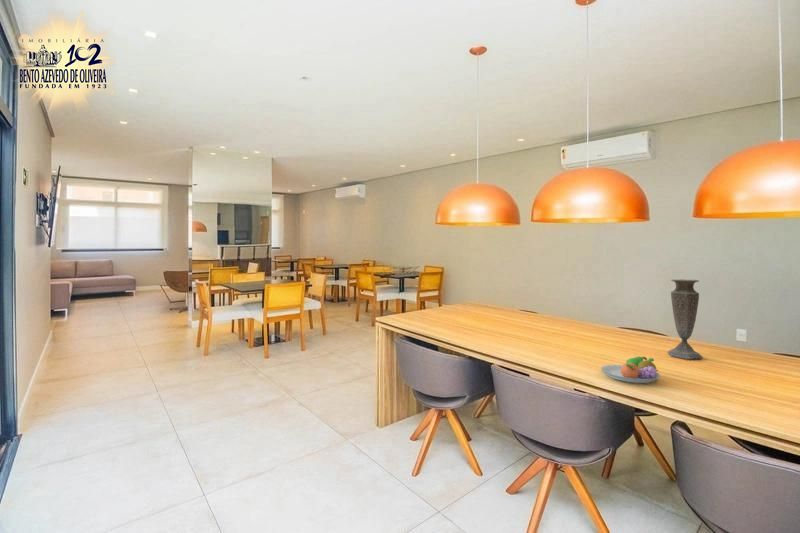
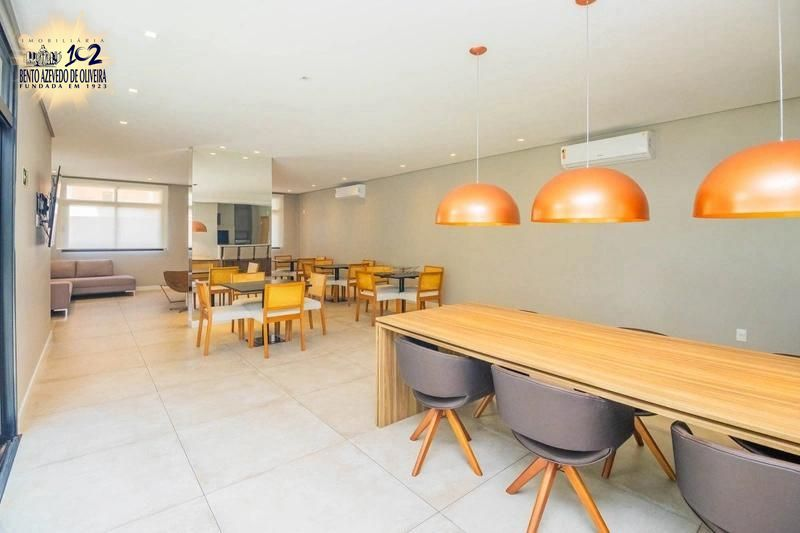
- fruit bowl [600,355,662,384]
- vase [666,278,704,360]
